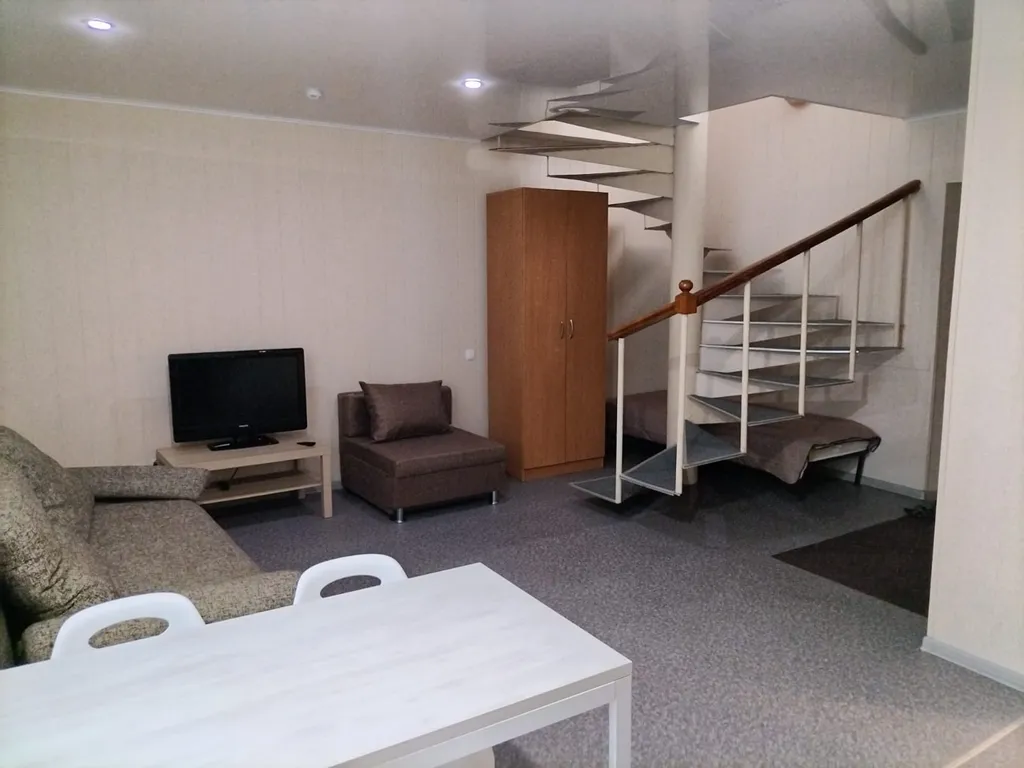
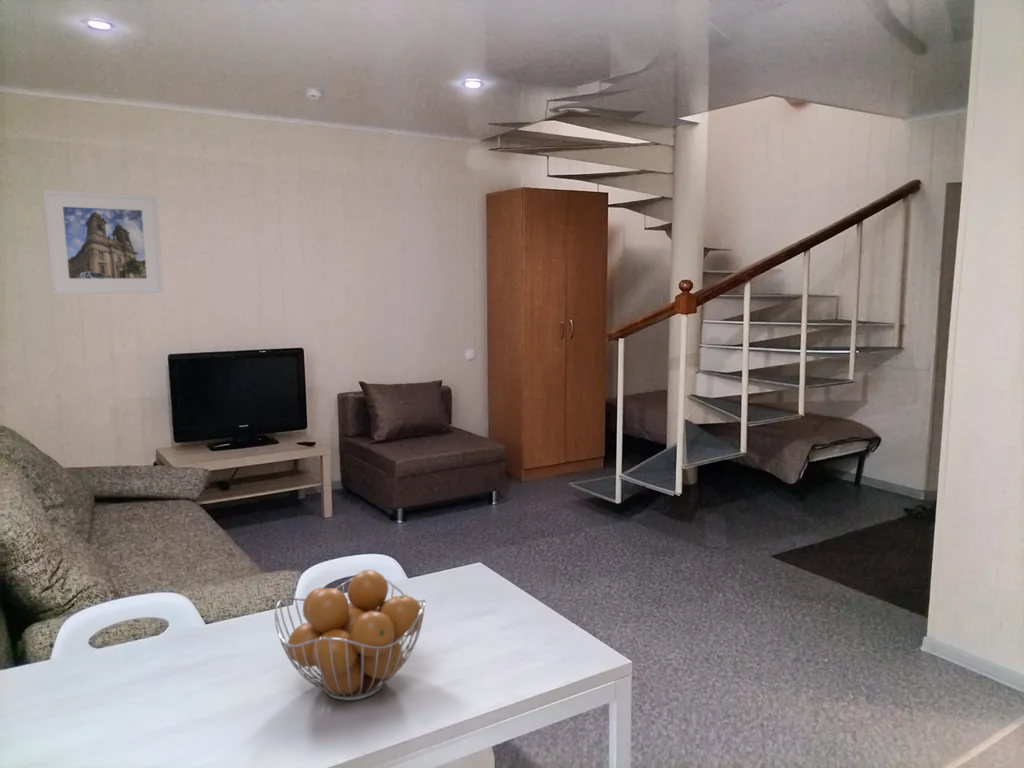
+ fruit basket [274,569,427,702]
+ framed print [42,189,165,295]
